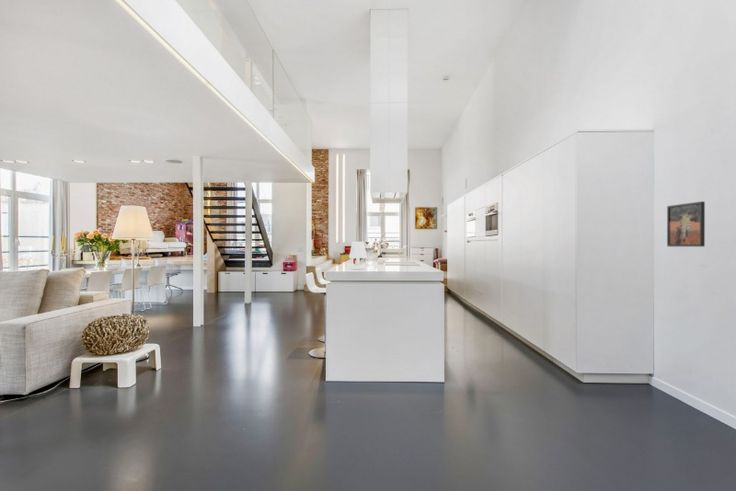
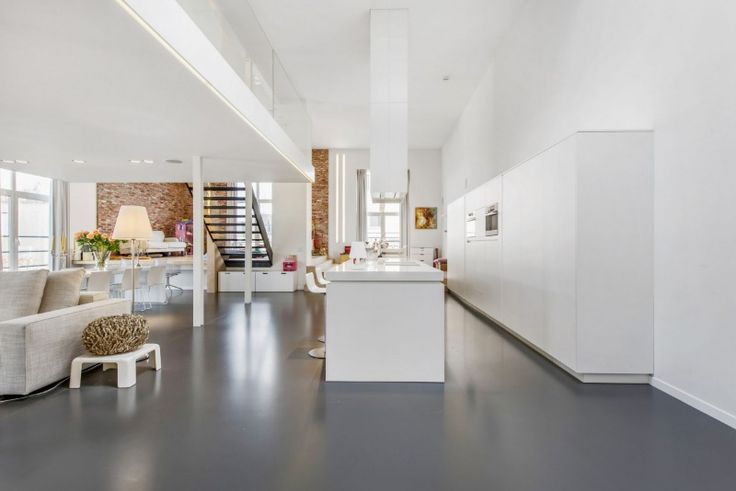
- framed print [666,201,706,248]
